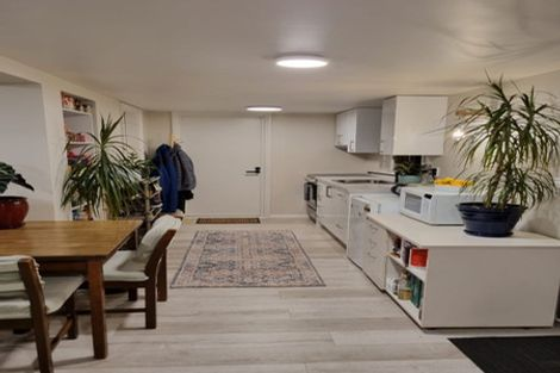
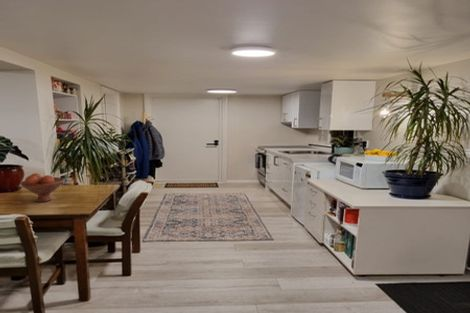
+ fruit bowl [19,172,66,203]
